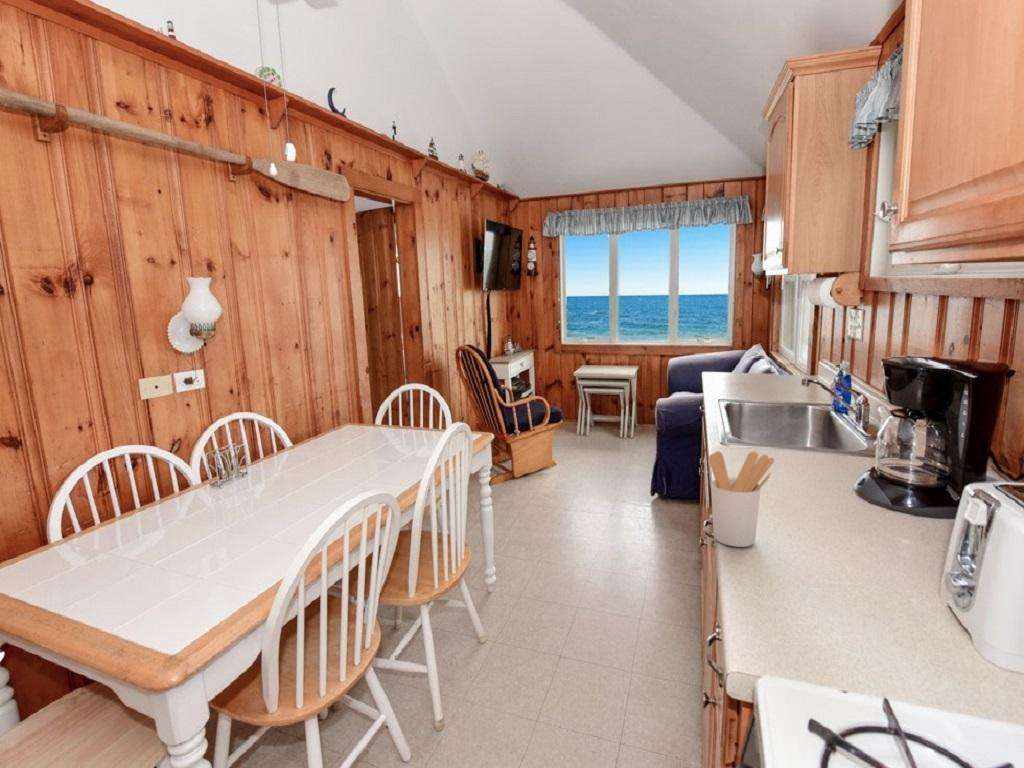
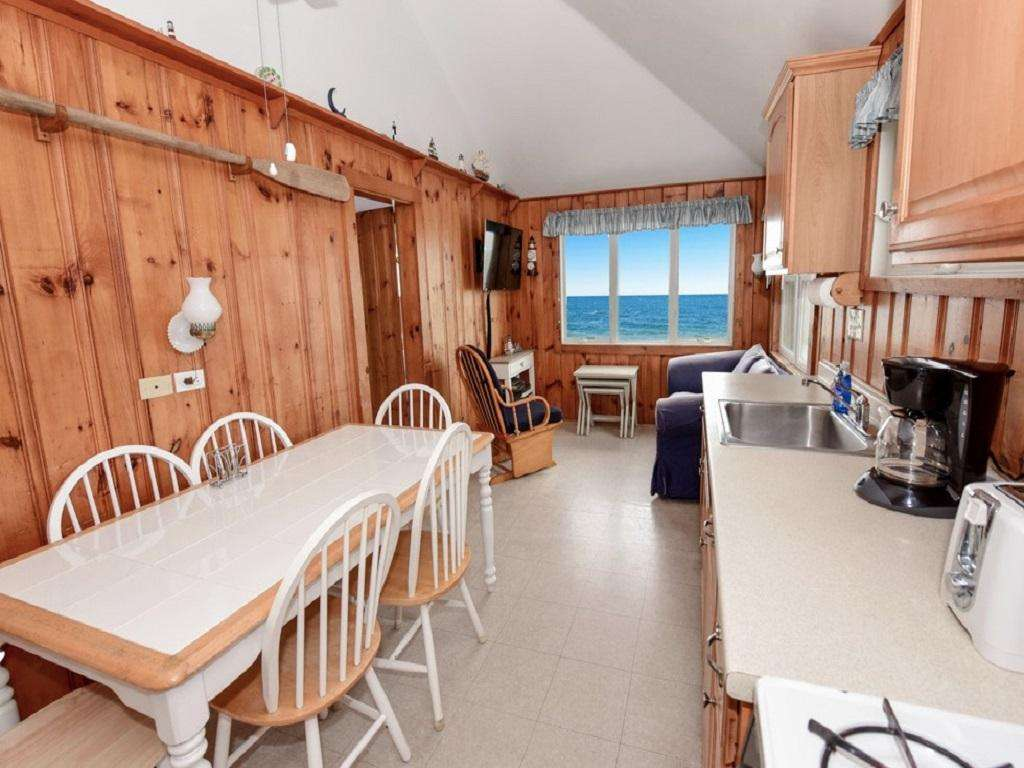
- utensil holder [708,450,776,548]
